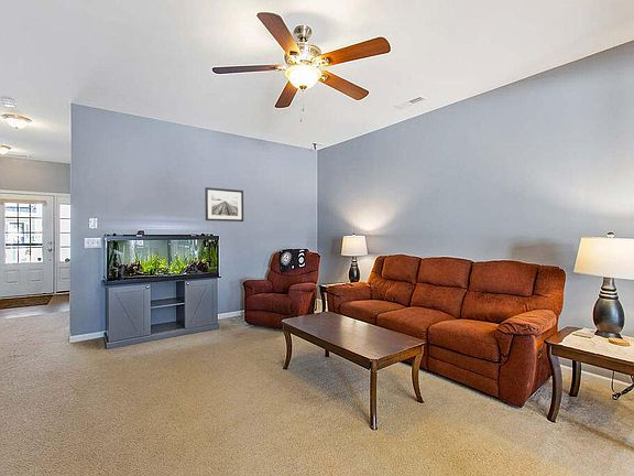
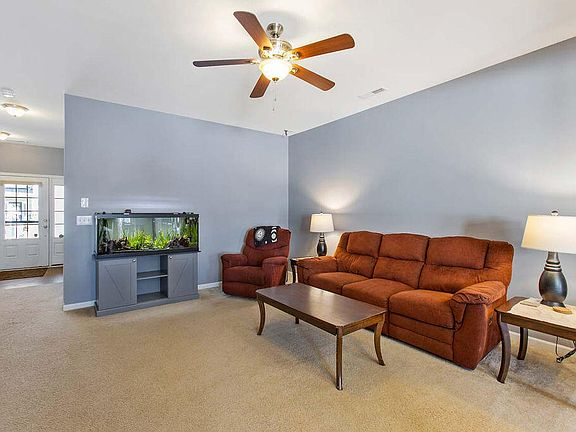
- wall art [204,186,244,223]
